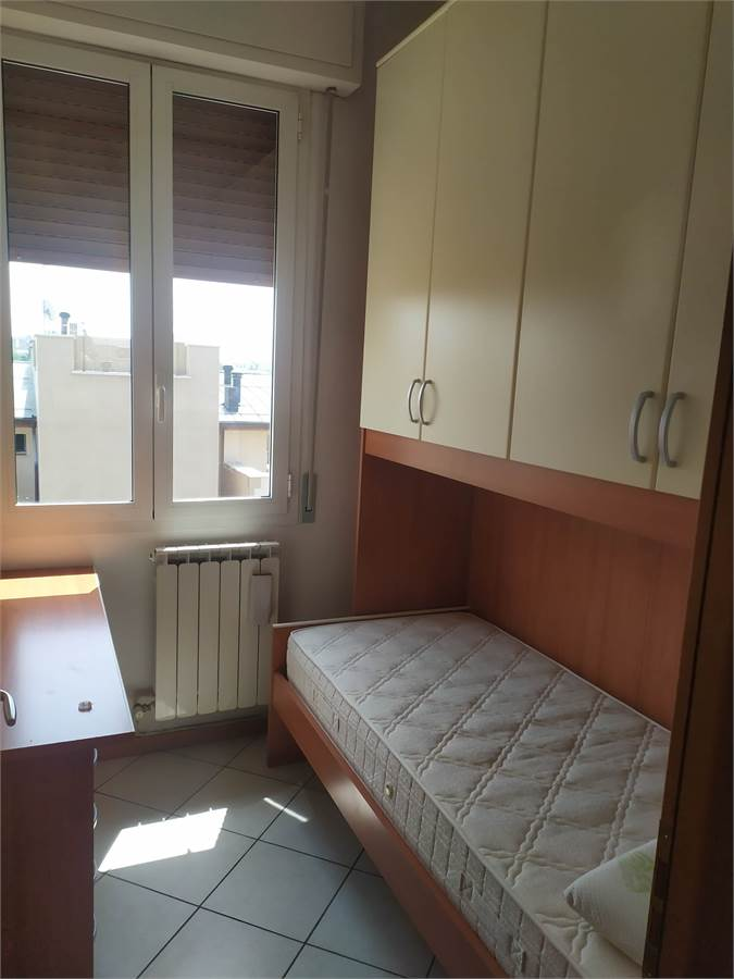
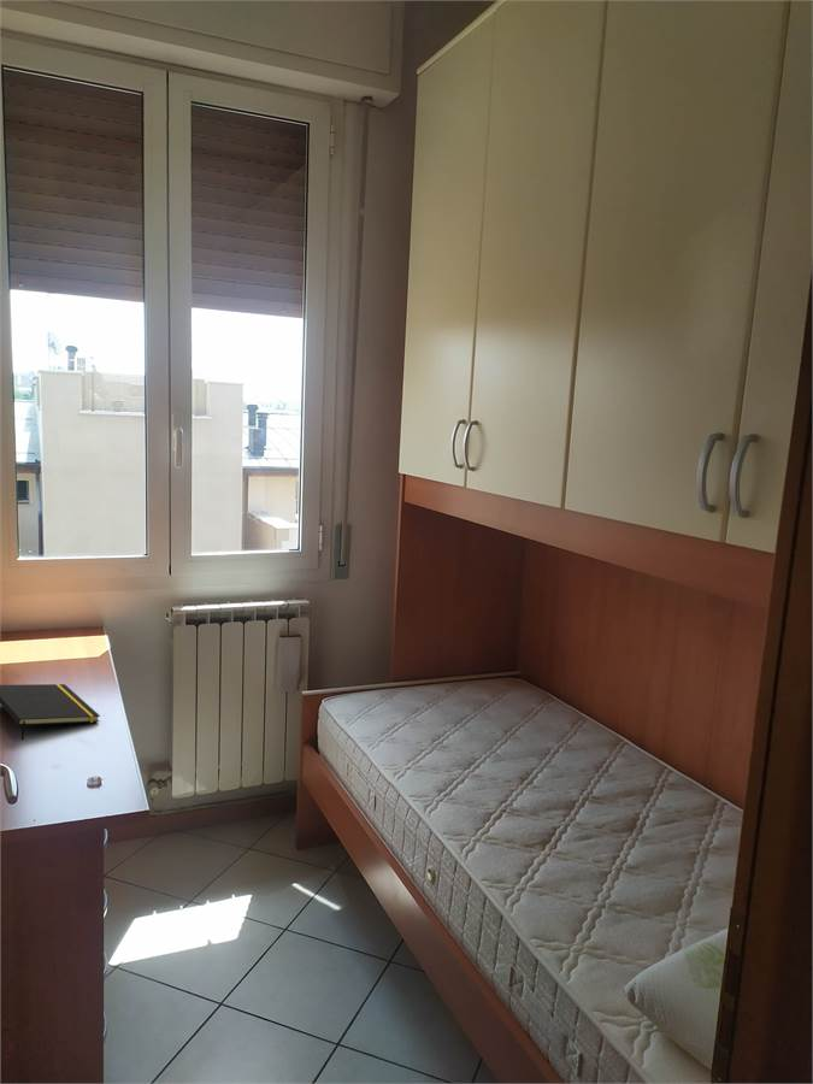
+ notepad [0,683,101,741]
